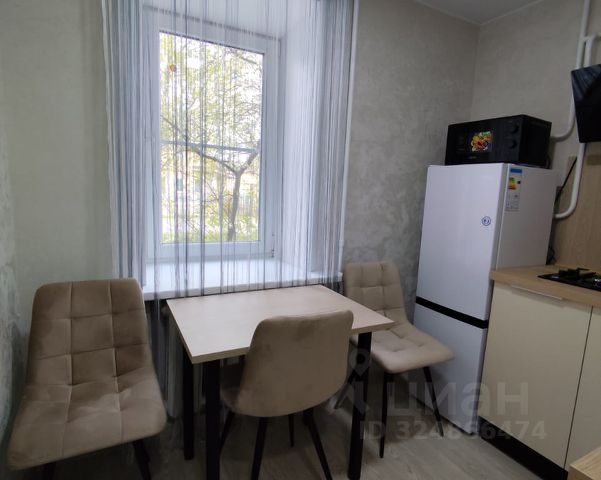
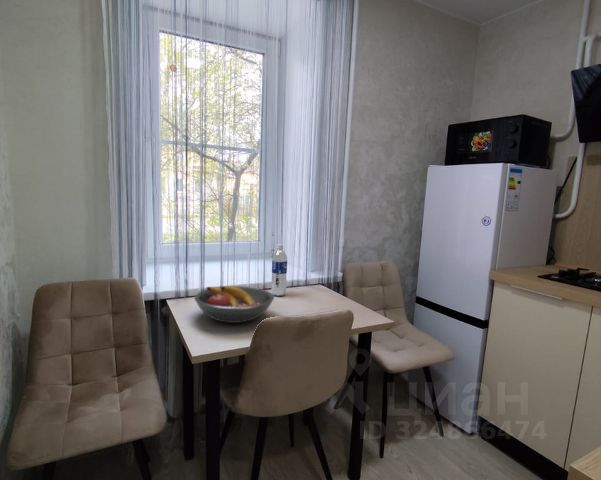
+ fruit bowl [193,285,275,324]
+ water bottle [270,243,288,297]
